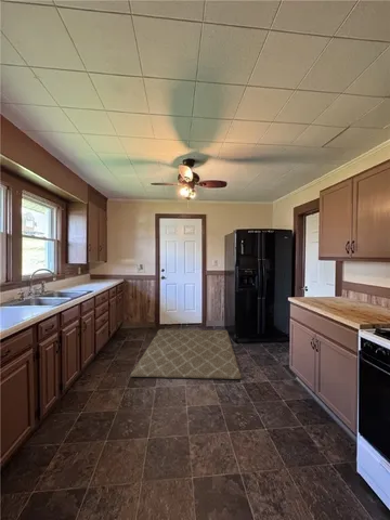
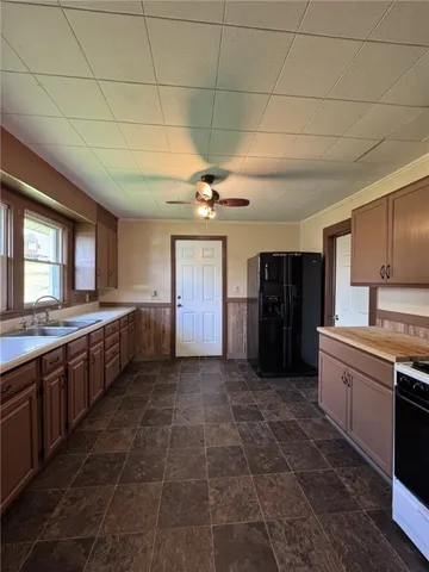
- rug [130,328,243,380]
